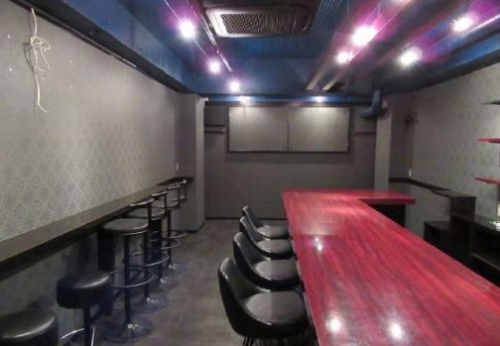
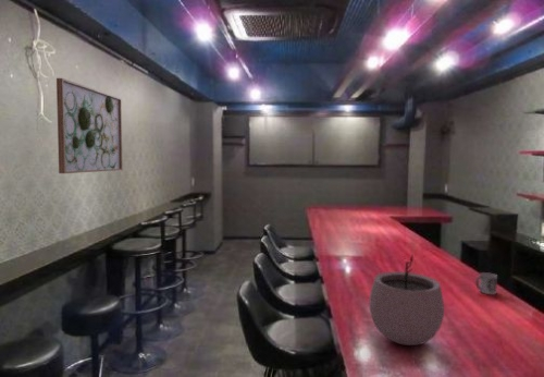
+ plant pot [368,254,445,346]
+ wall art [55,77,124,174]
+ cup [474,271,498,295]
